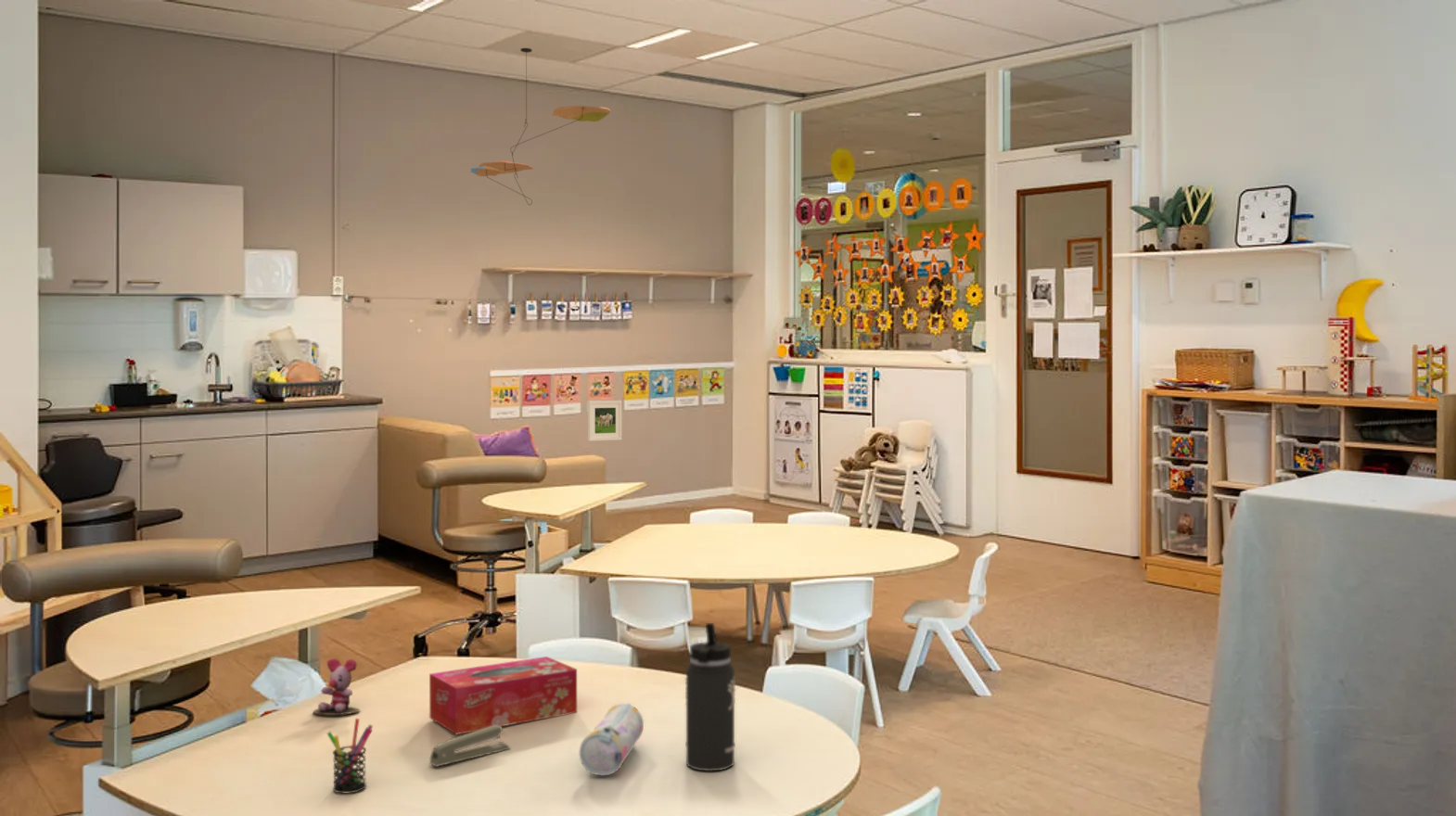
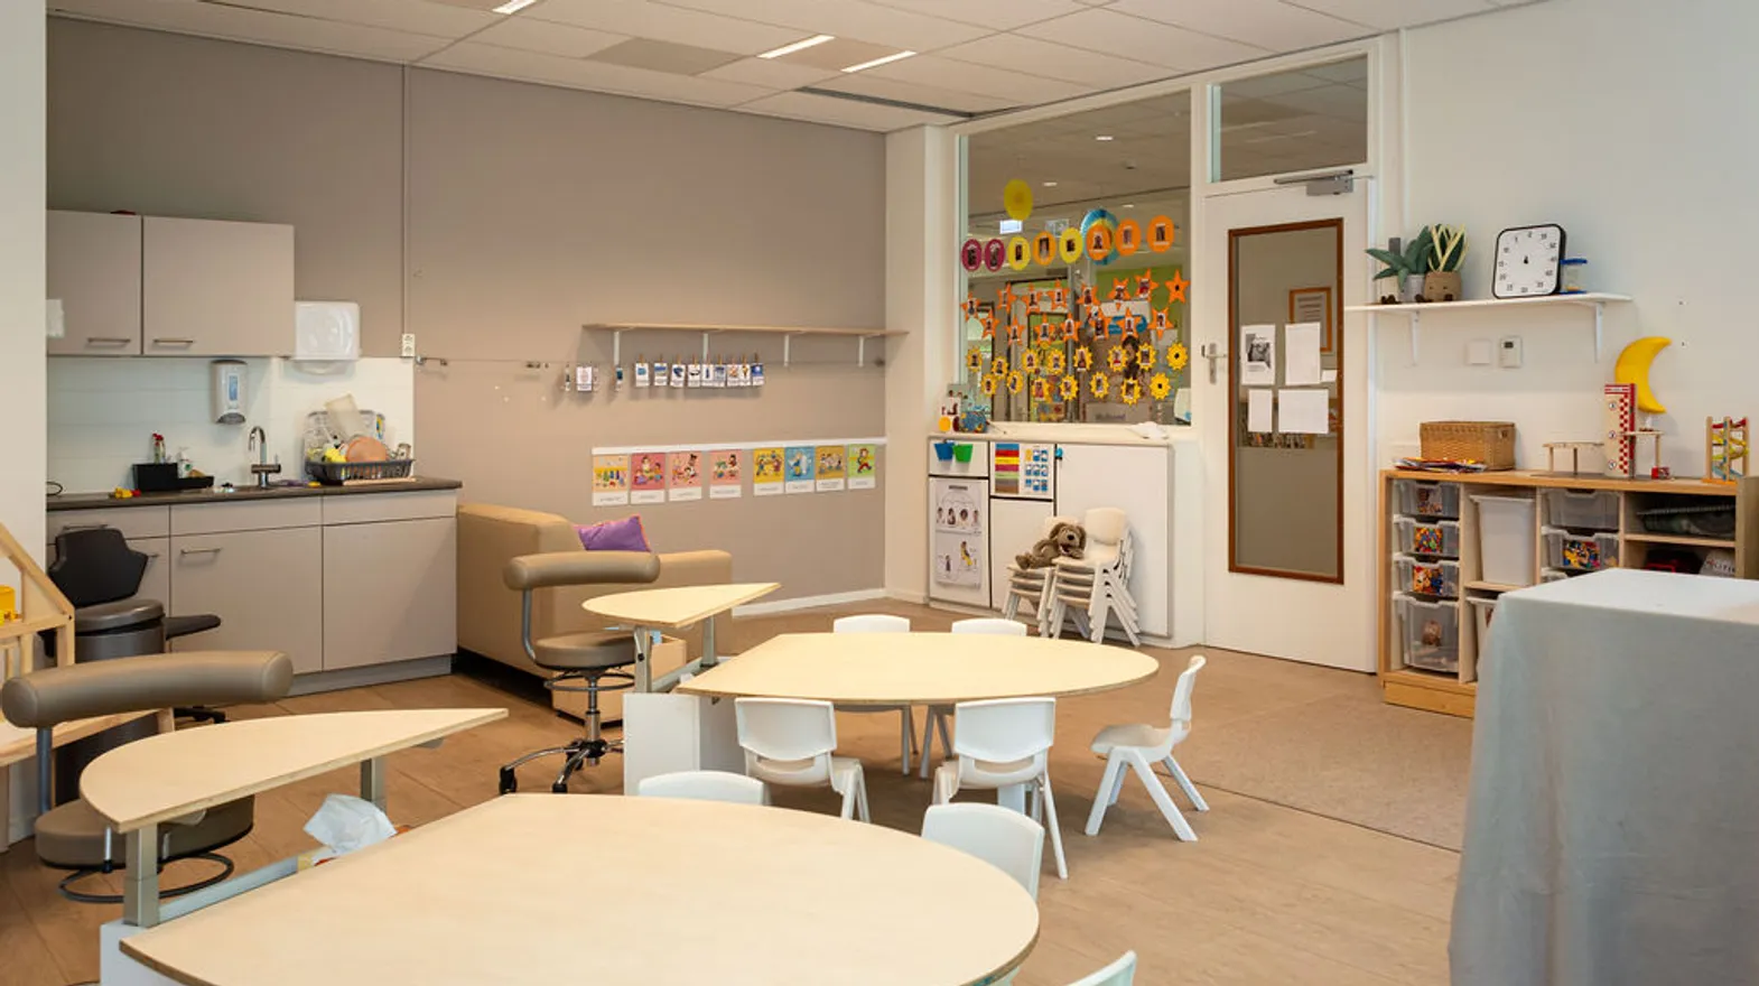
- stapler [428,725,511,768]
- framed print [587,400,622,442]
- ceiling mobile [470,47,611,206]
- thermos bottle [684,622,736,772]
- pencil case [579,702,645,776]
- stuffed toy [312,657,361,716]
- pen holder [326,718,374,794]
- tissue box [428,656,578,735]
